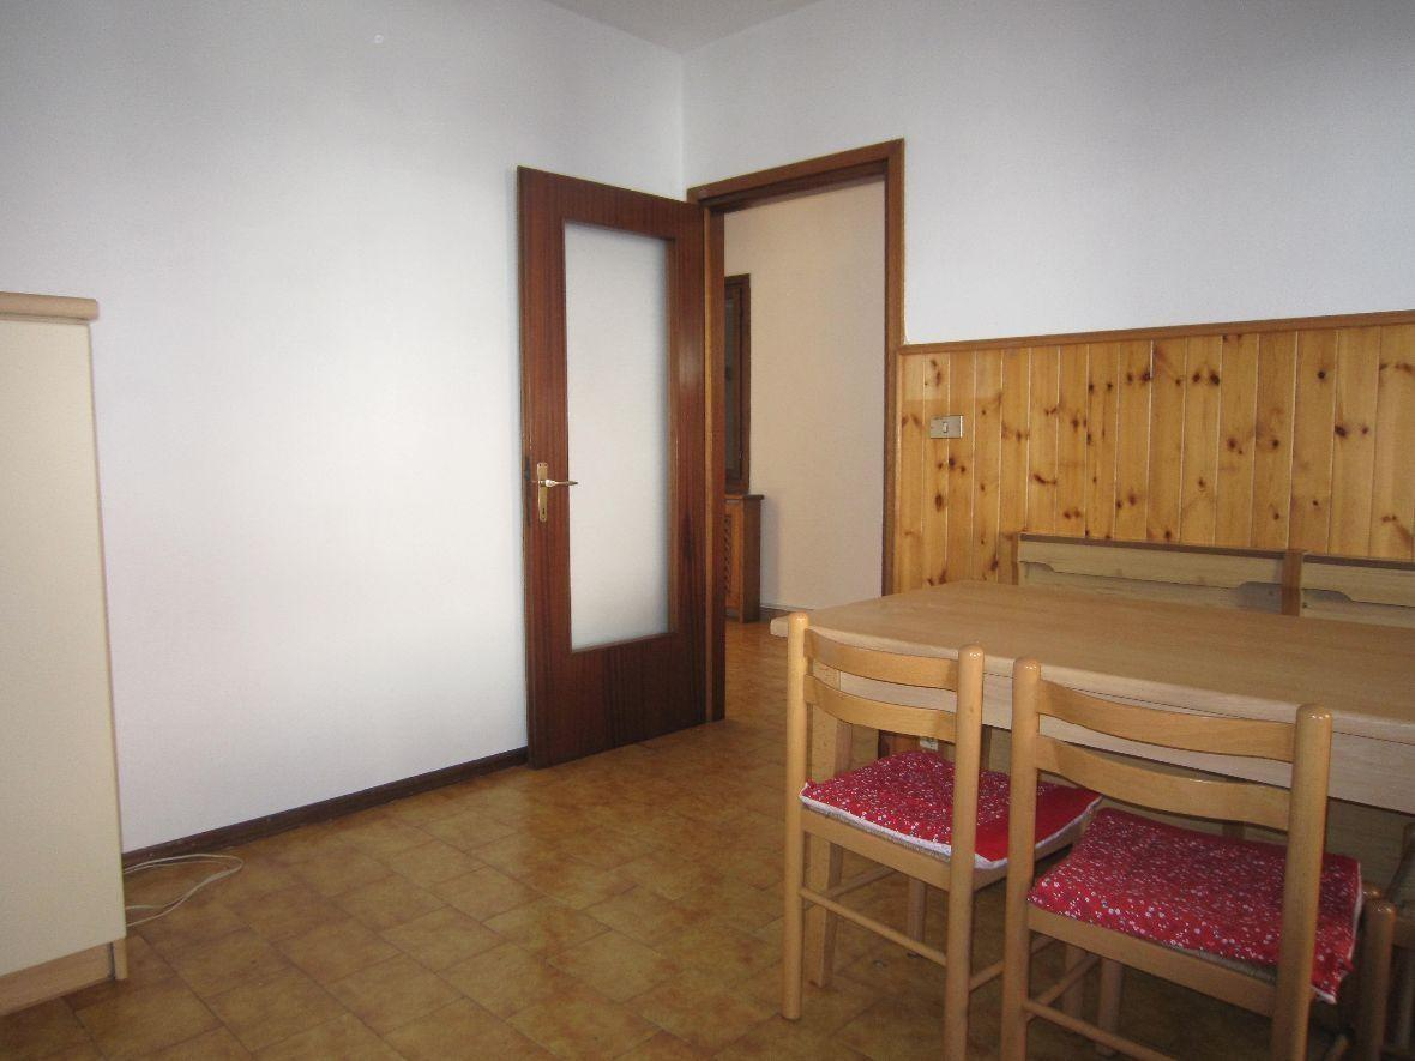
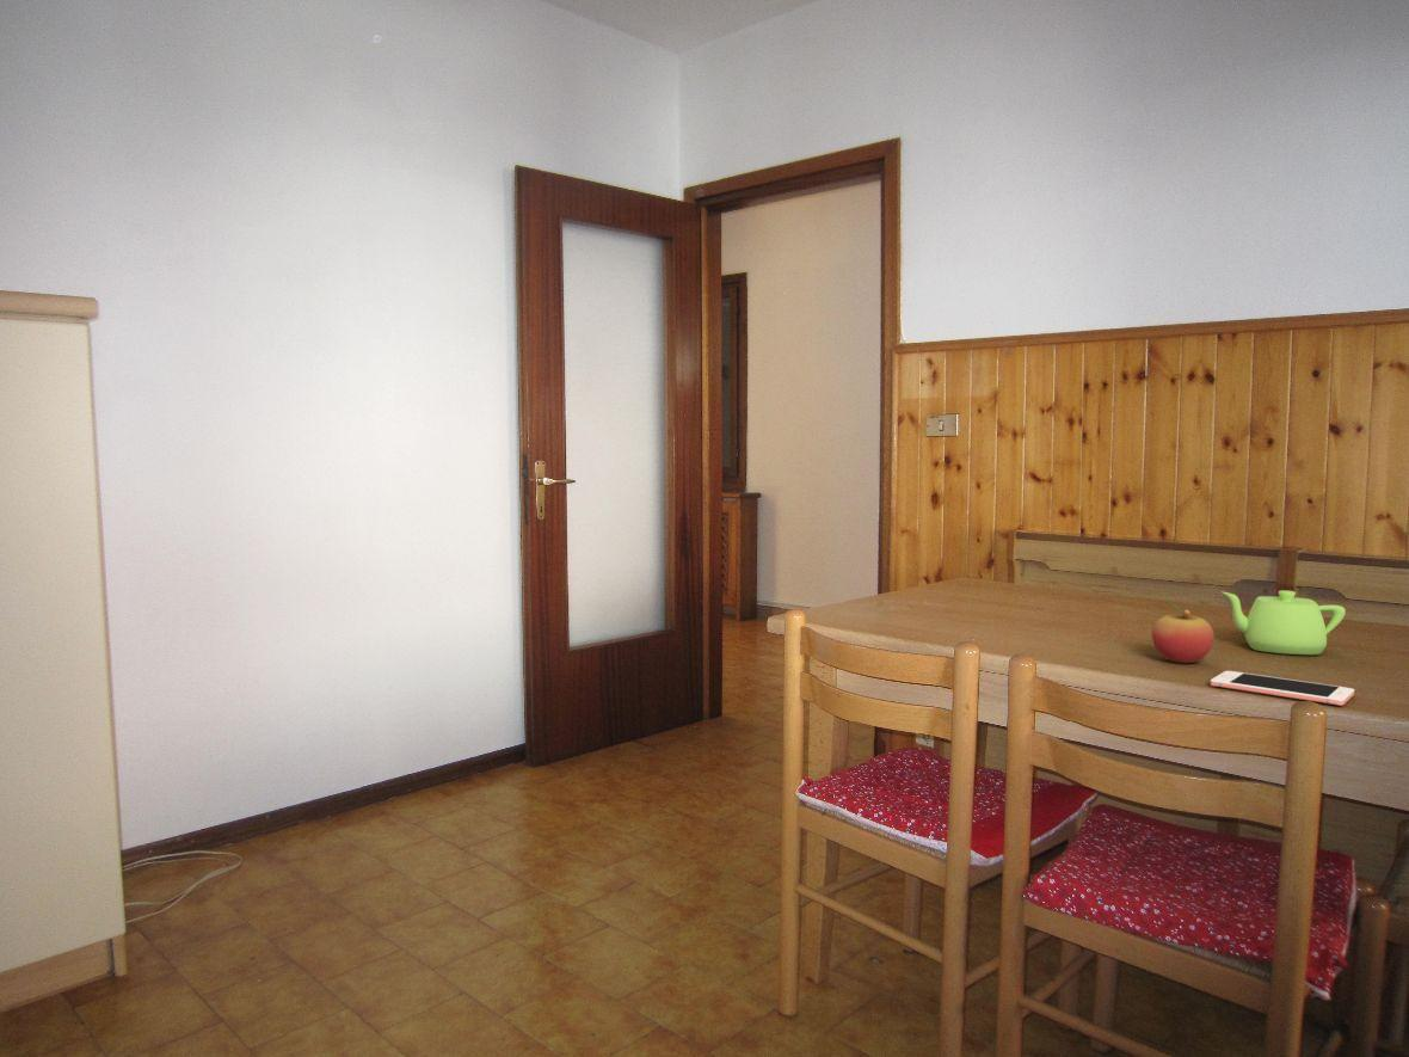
+ cell phone [1210,670,1355,707]
+ fruit [1150,598,1216,664]
+ teapot [1220,589,1347,656]
